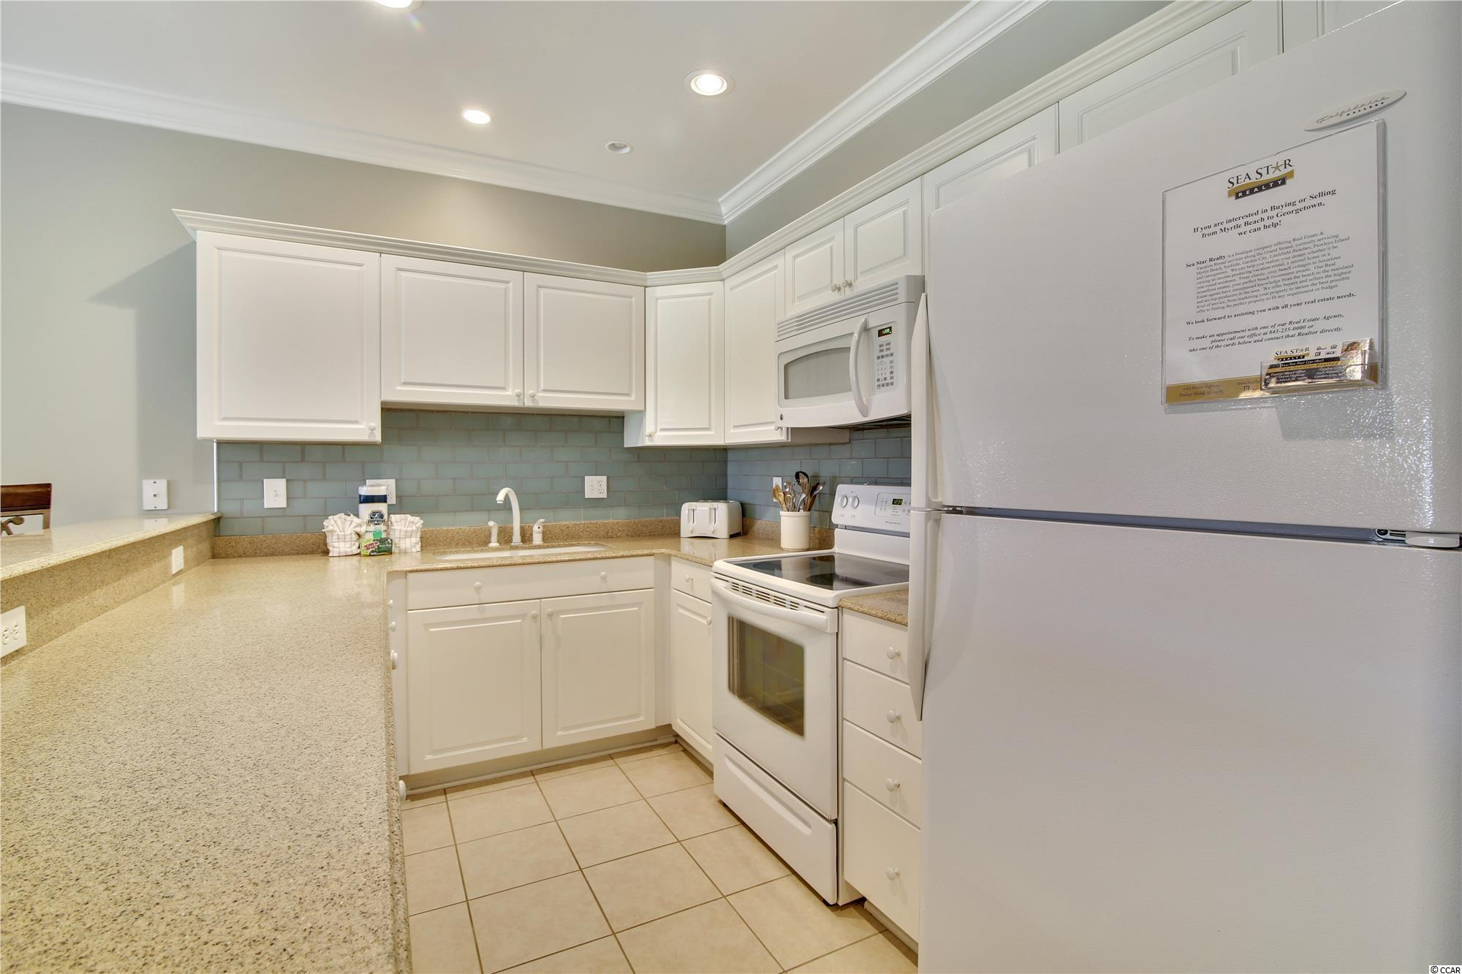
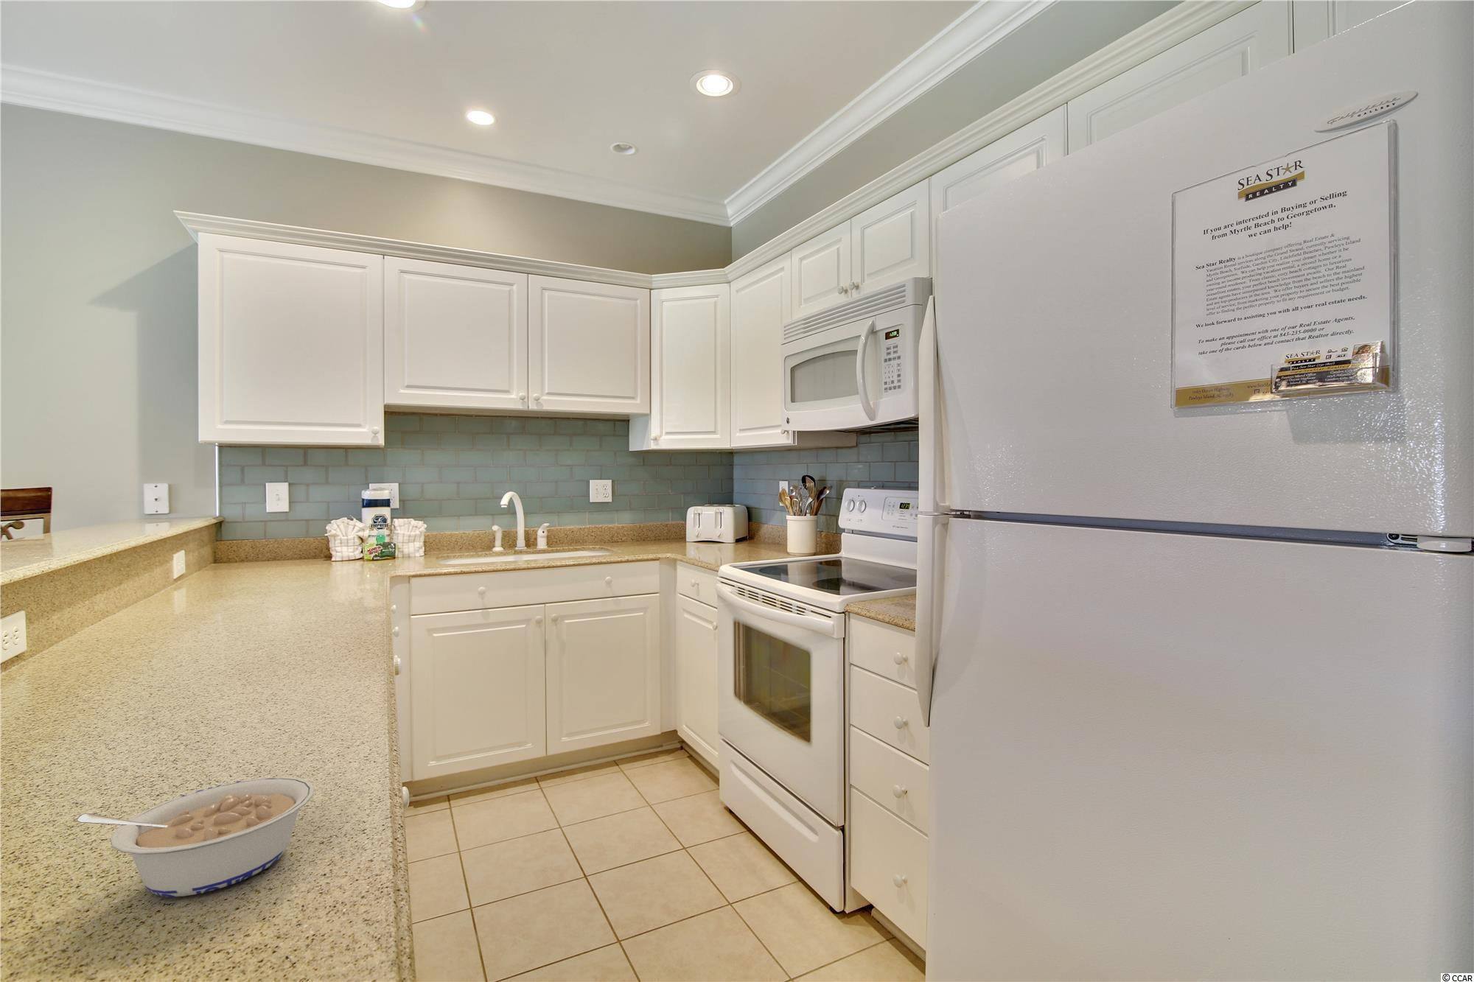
+ legume [76,776,315,898]
